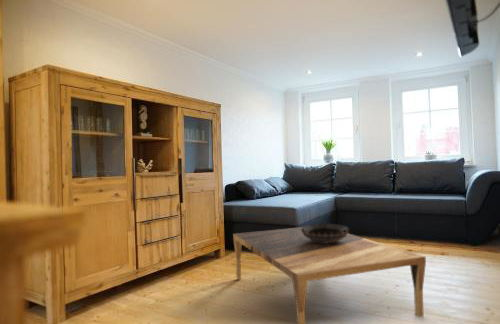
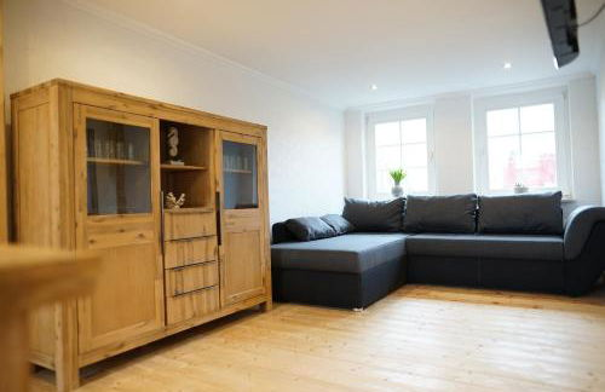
- decorative bowl [301,223,350,243]
- coffee table [232,226,427,324]
